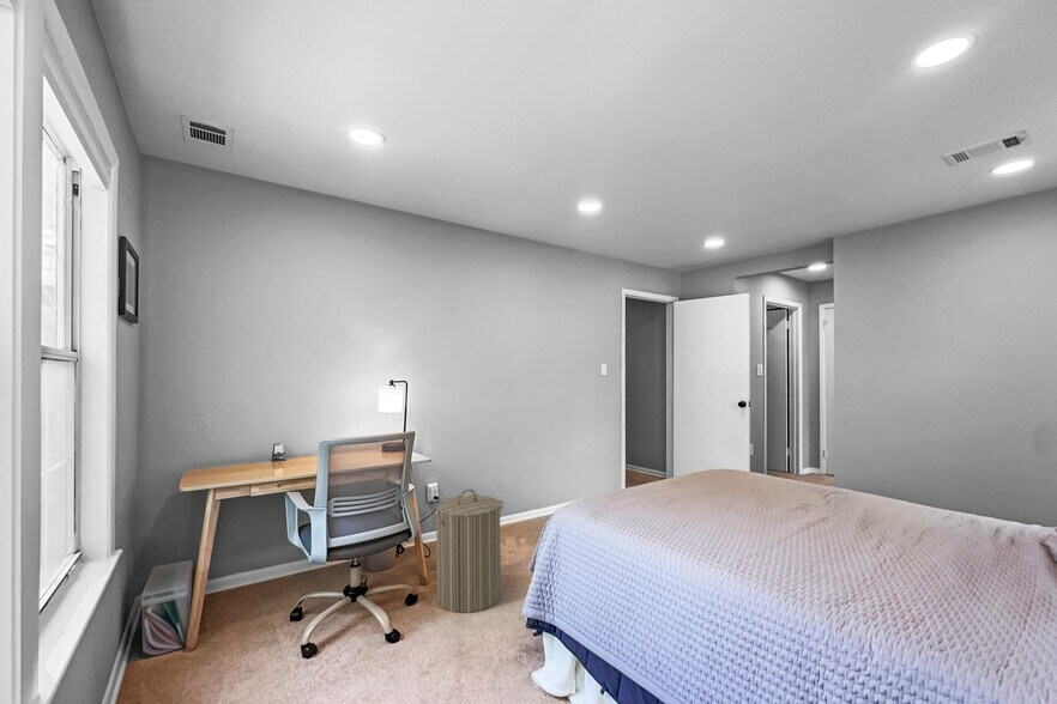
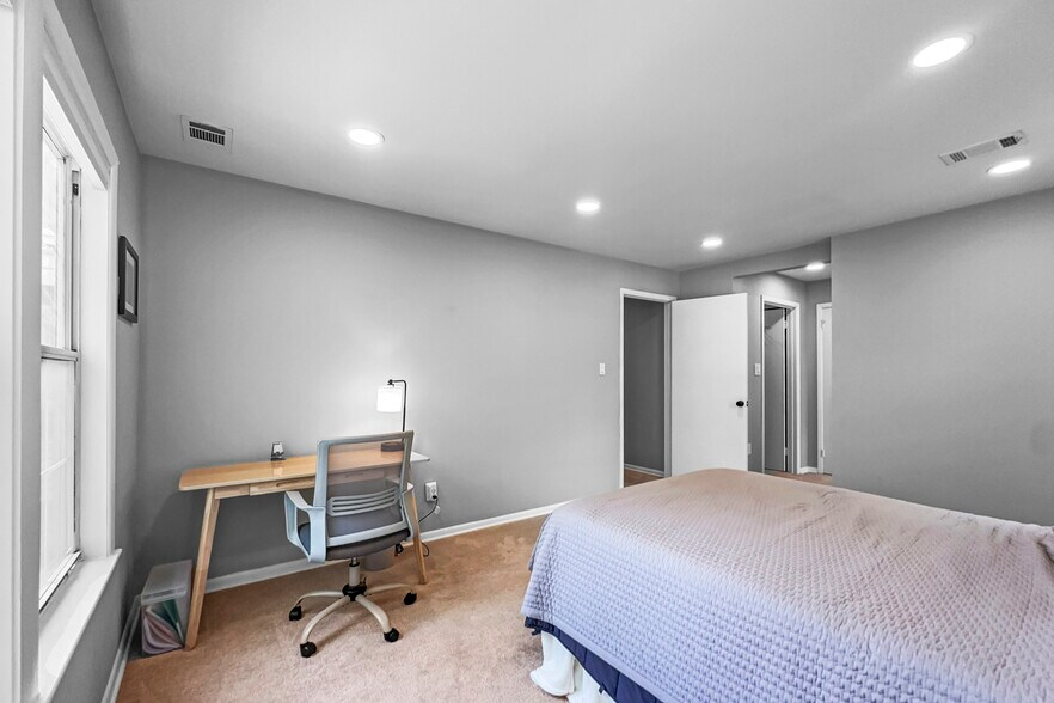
- laundry hamper [429,488,505,614]
